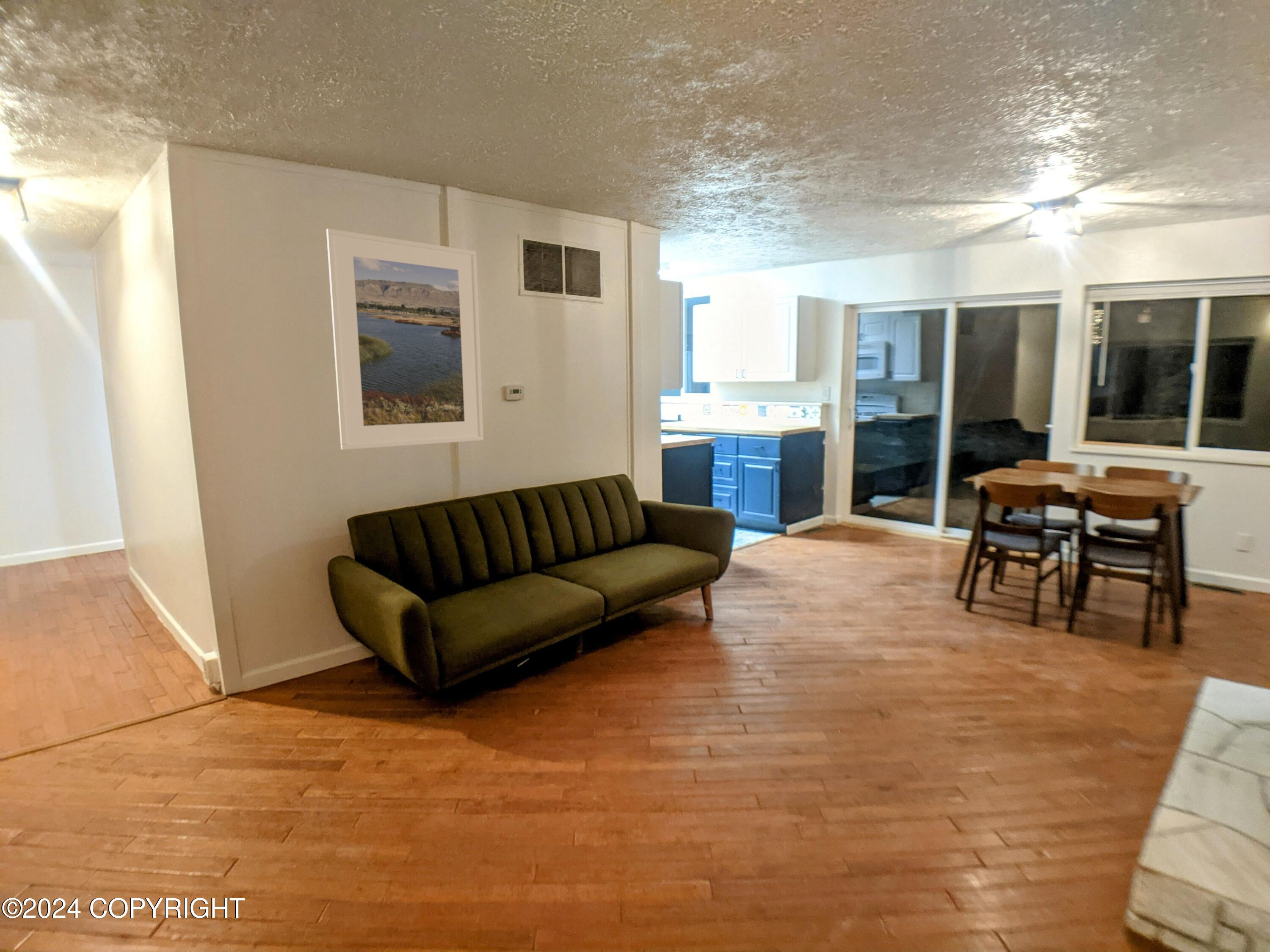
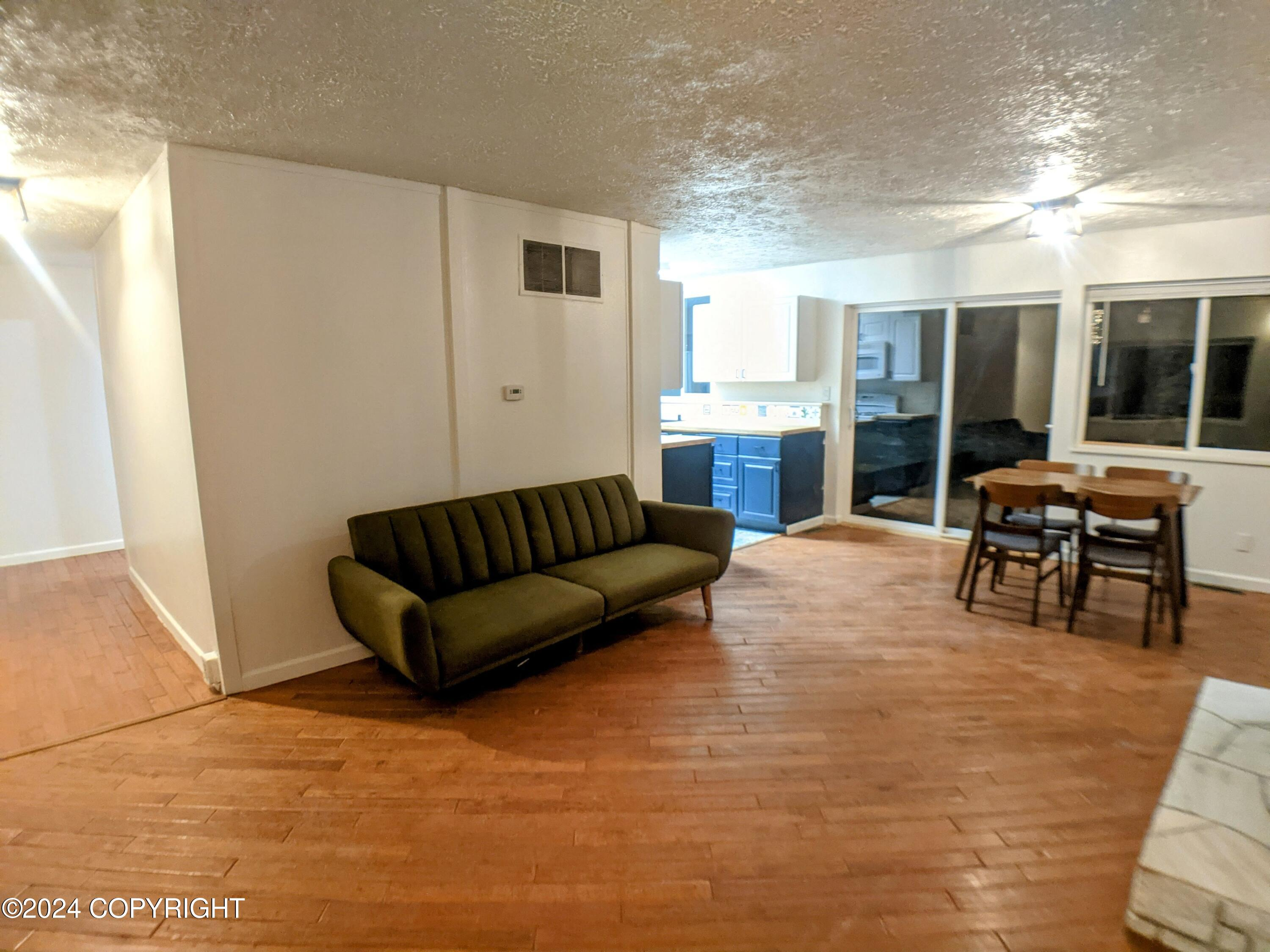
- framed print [326,228,484,451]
